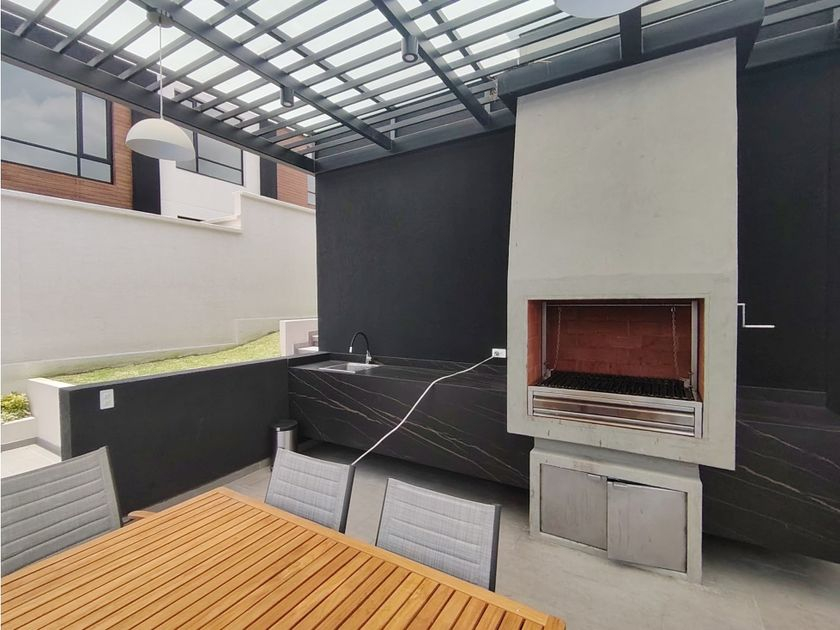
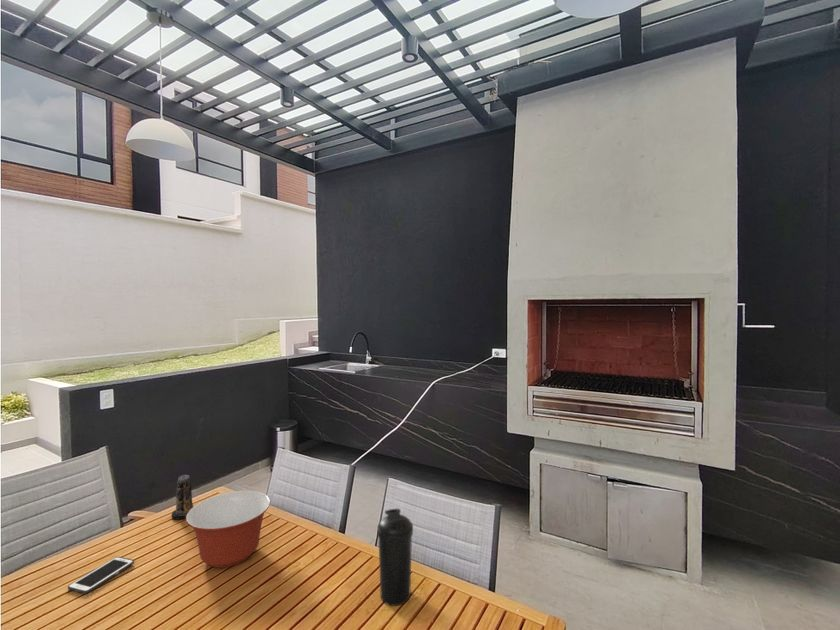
+ candle [171,474,194,521]
+ cell phone [67,556,135,595]
+ mixing bowl [185,490,271,569]
+ water bottle [376,508,414,607]
